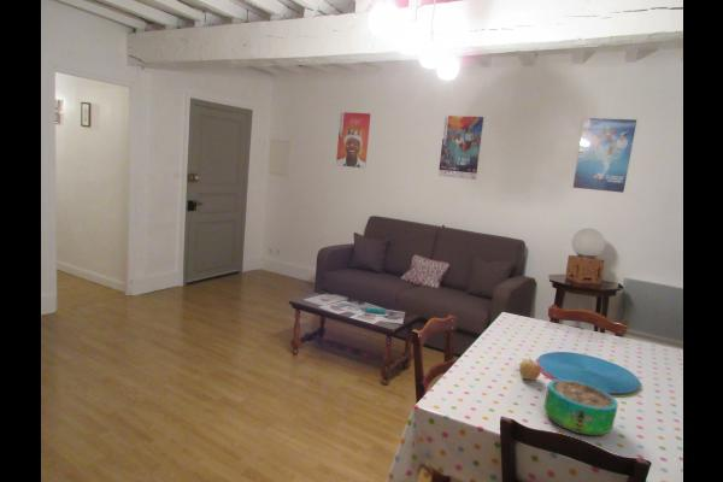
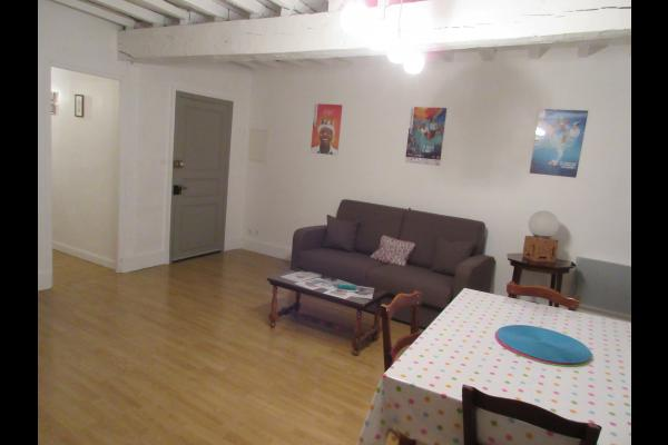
- fruit [518,355,542,382]
- decorative bowl [543,378,619,437]
